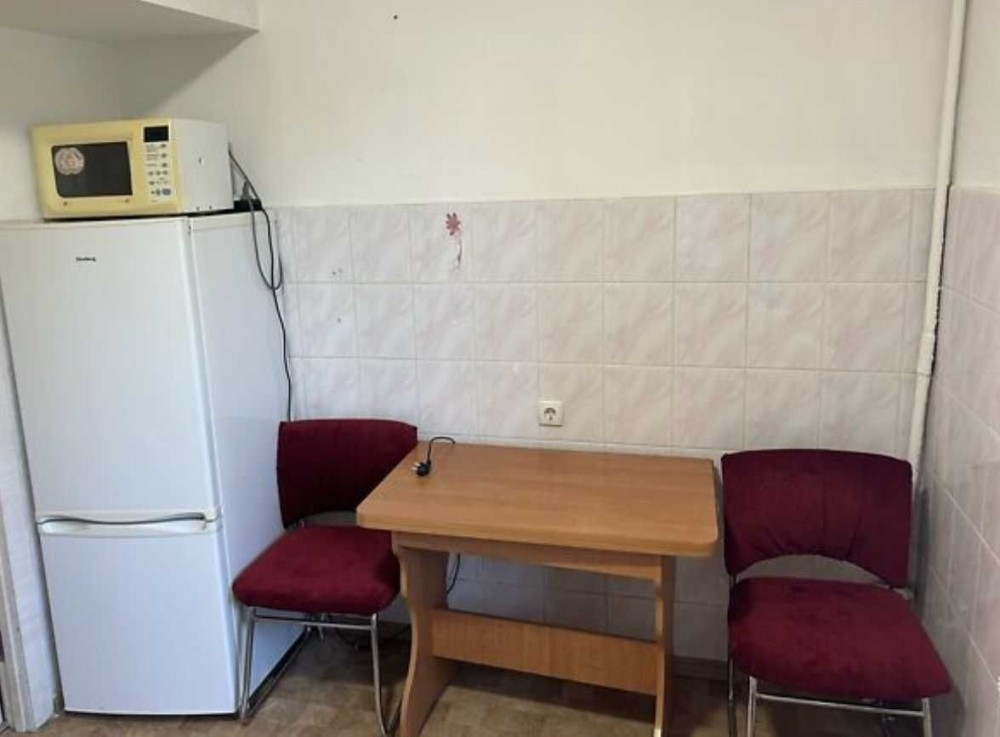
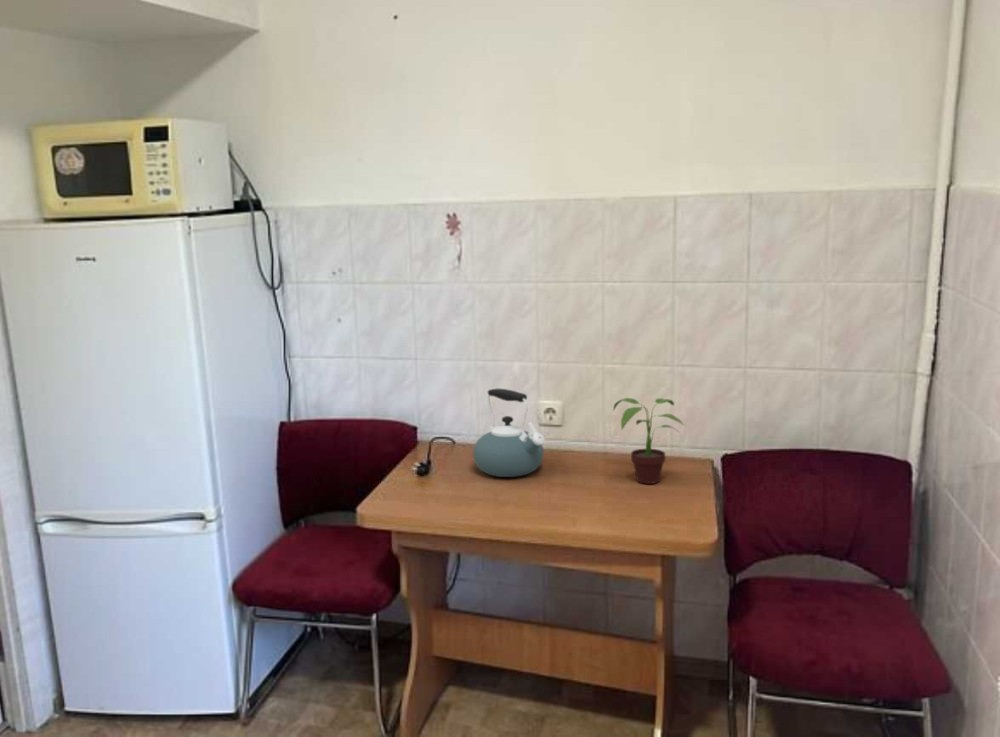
+ kettle [472,387,546,478]
+ potted plant [612,397,686,485]
